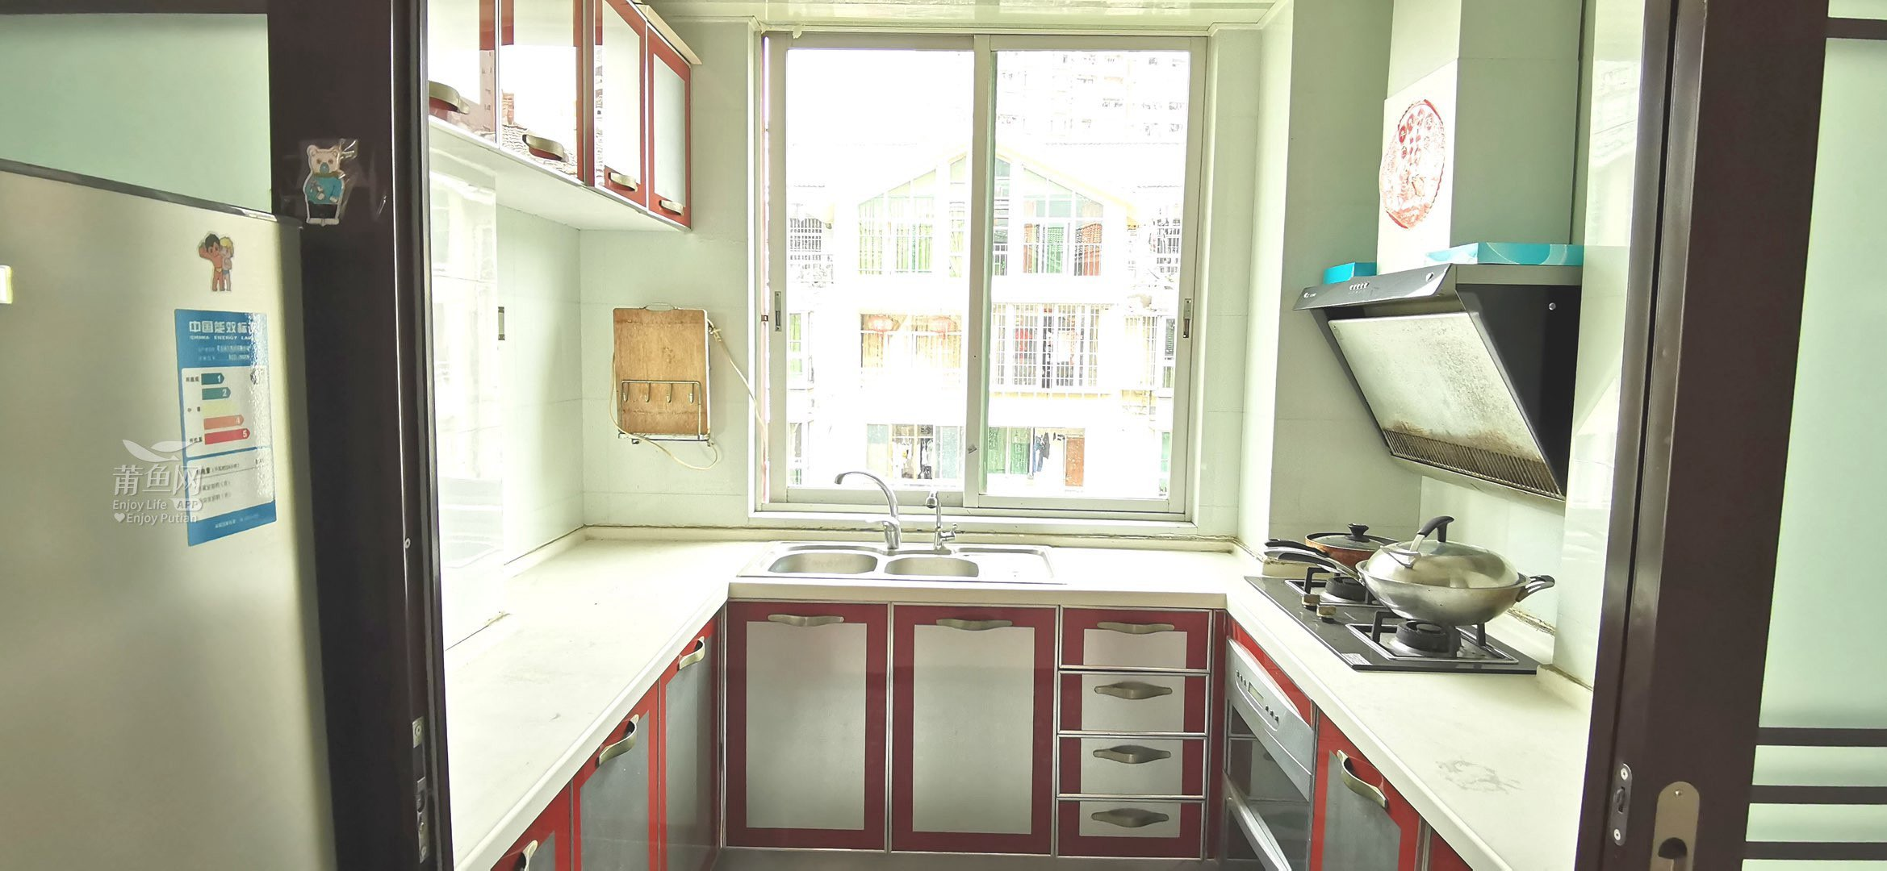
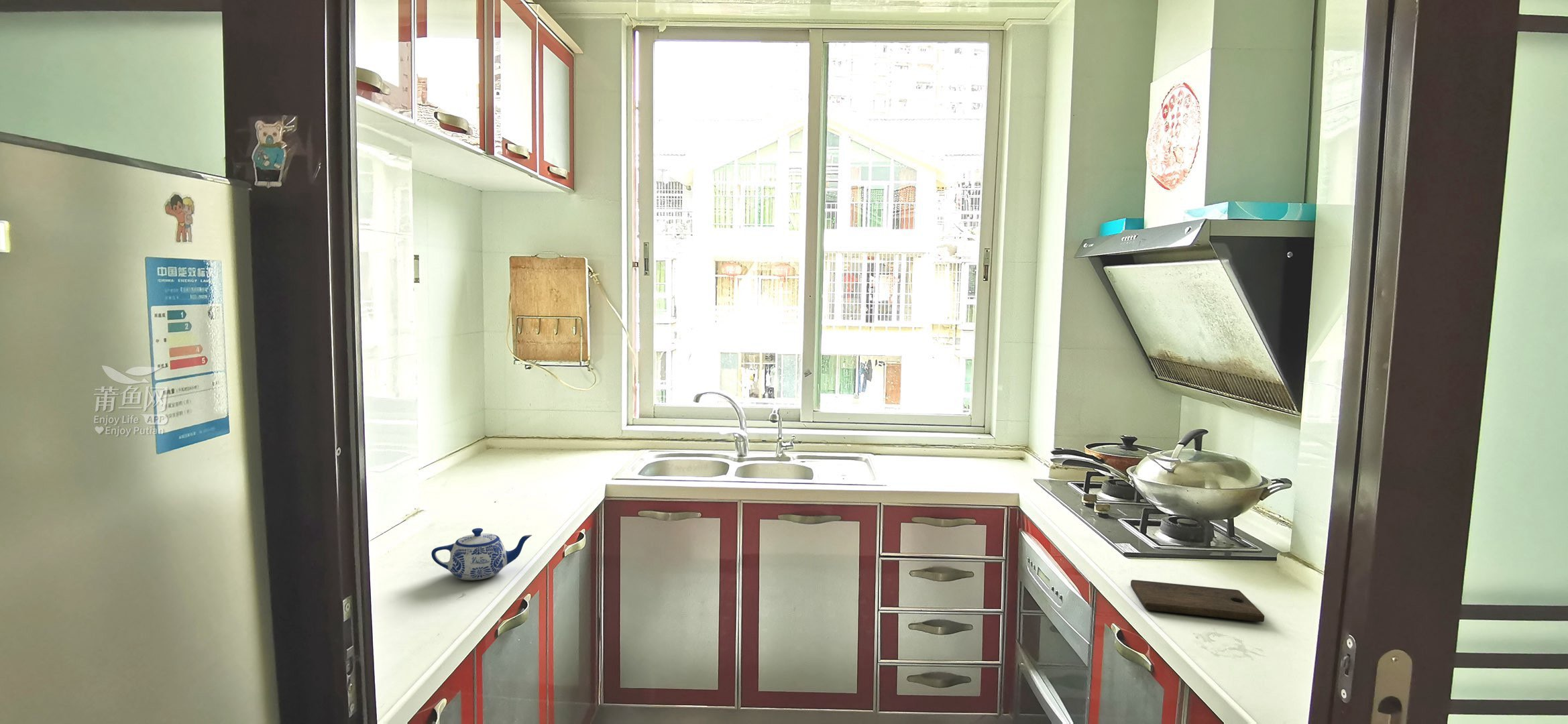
+ cutting board [1130,579,1265,623]
+ teapot [431,528,533,581]
